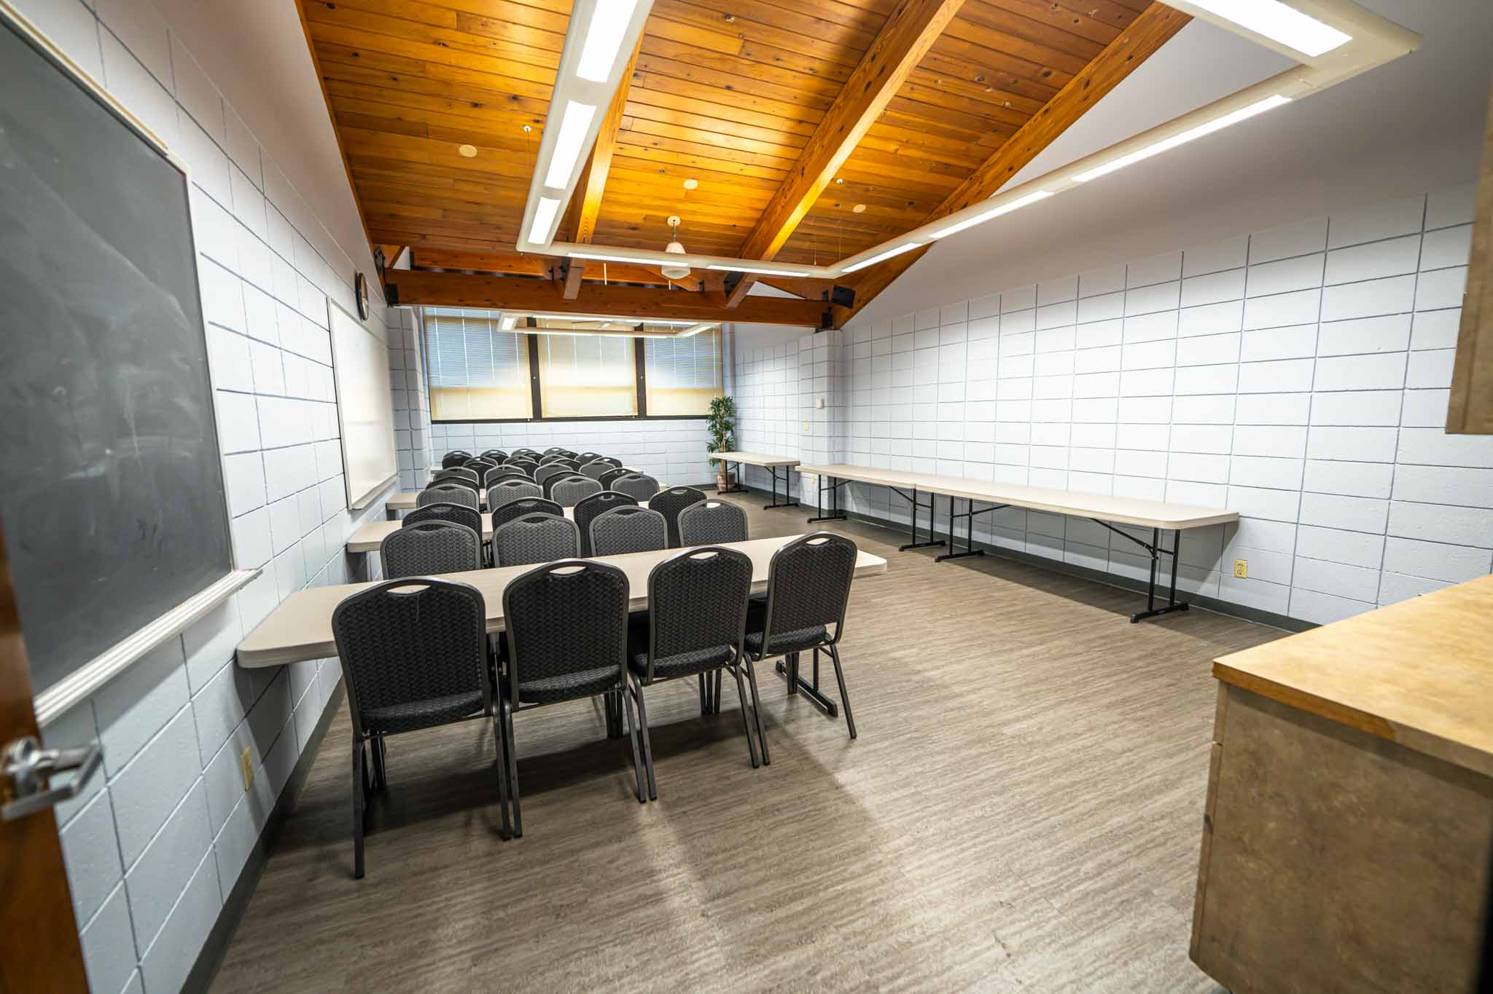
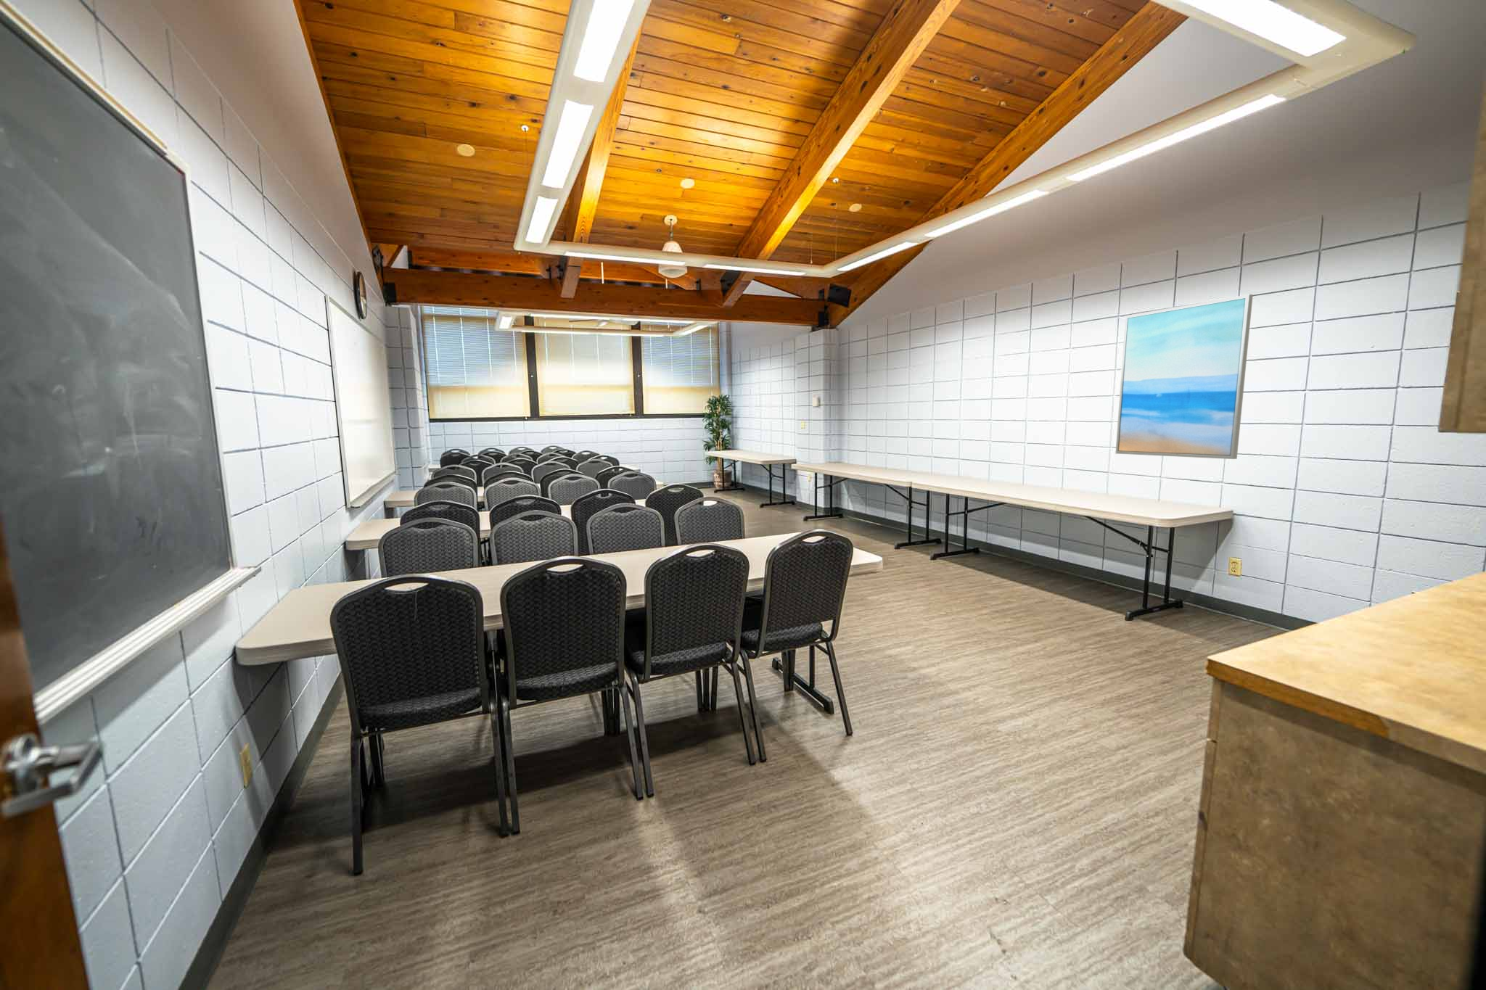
+ wall art [1115,294,1254,460]
